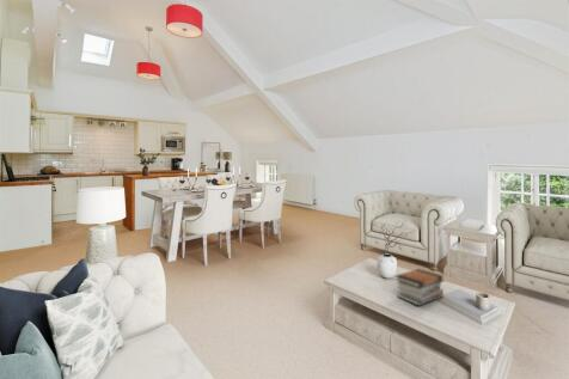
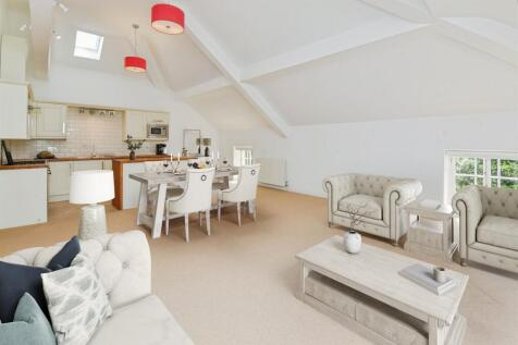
- book stack [393,268,445,307]
